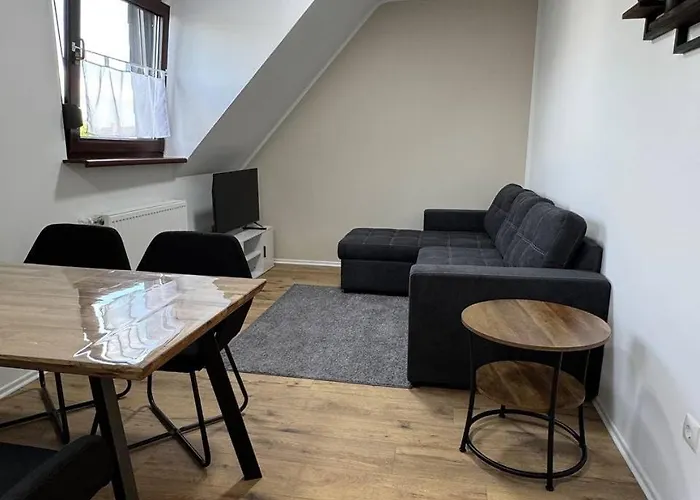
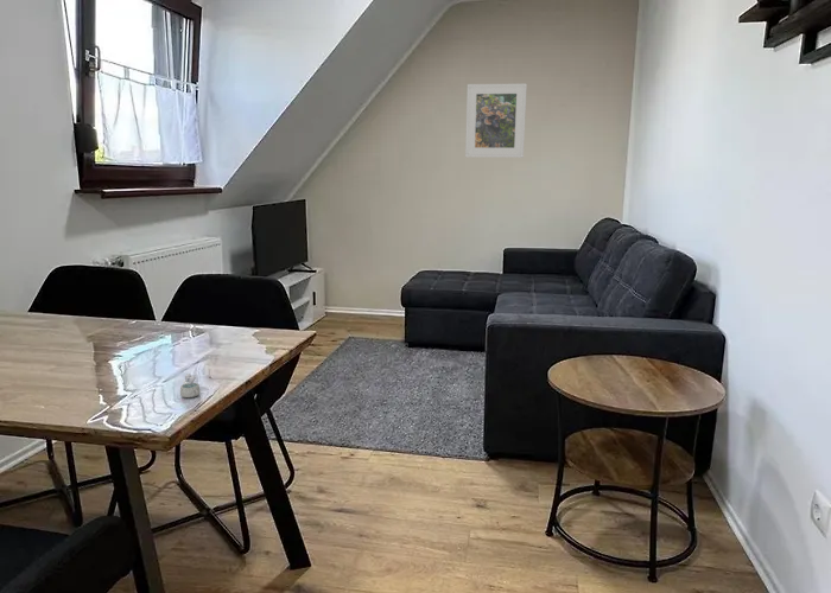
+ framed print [464,82,528,159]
+ cup [179,372,201,398]
